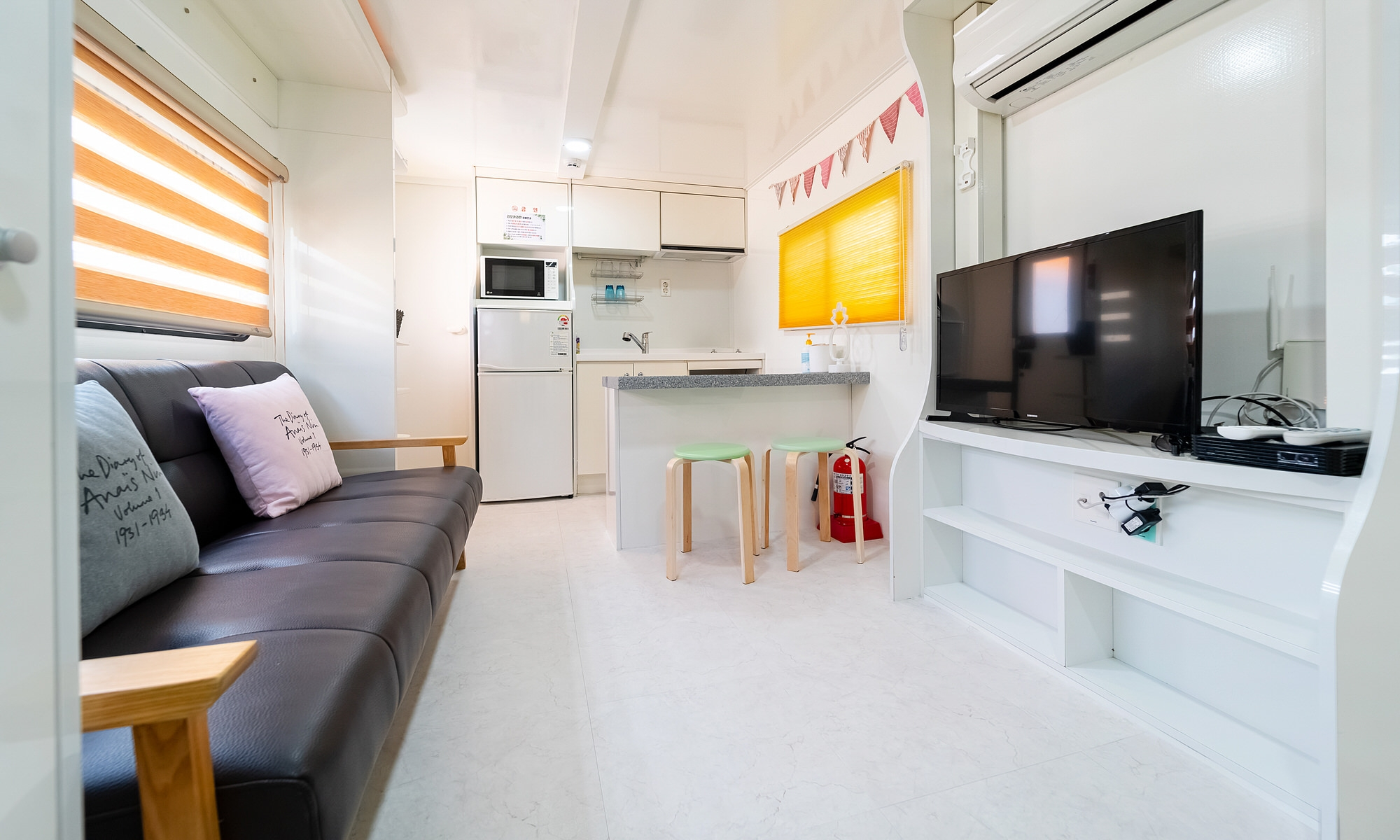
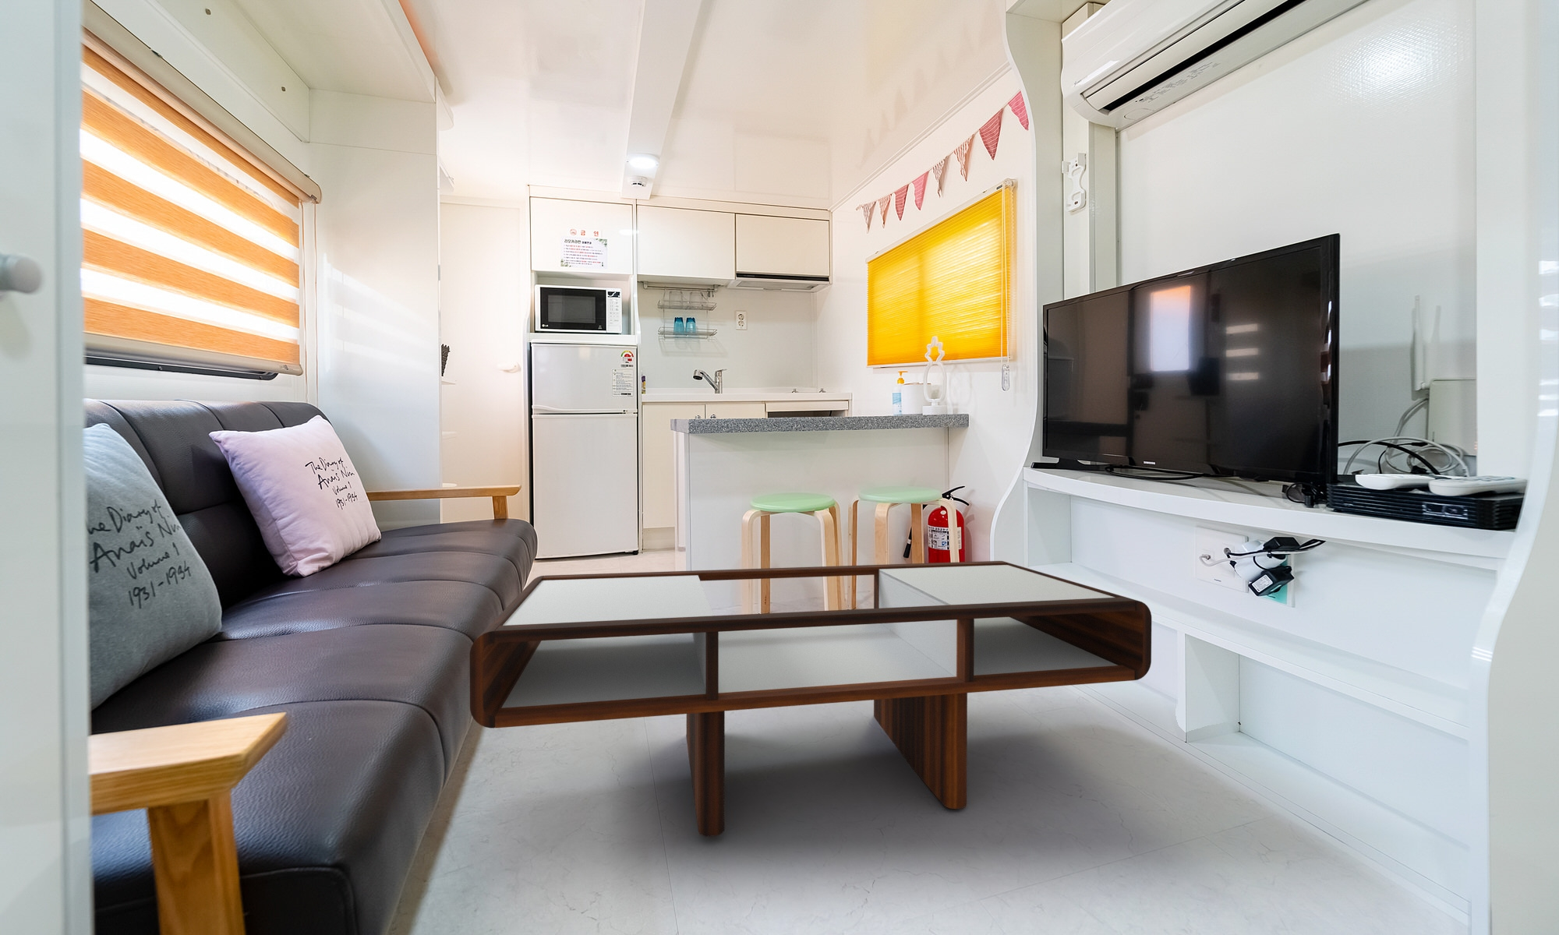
+ coffee table [469,560,1153,837]
